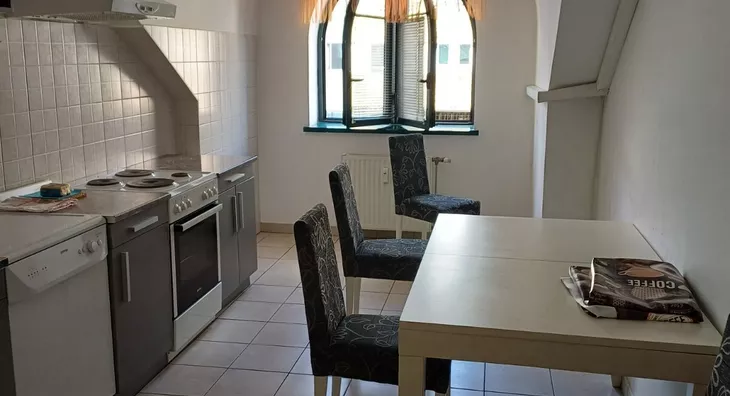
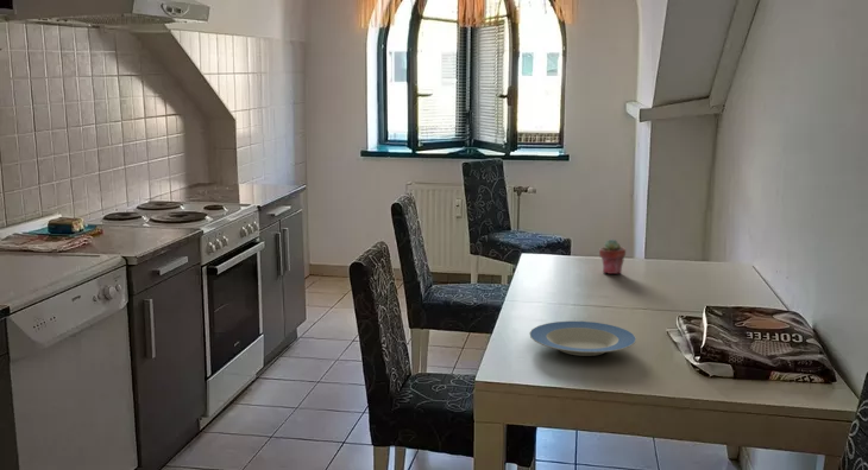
+ potted succulent [598,239,627,275]
+ plate [529,320,637,357]
